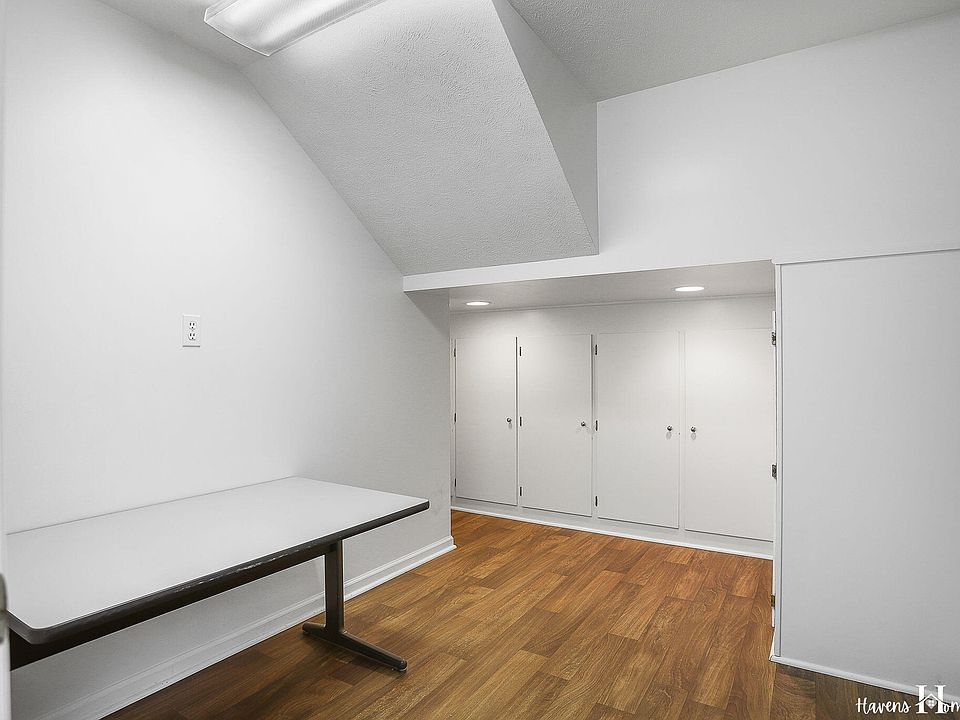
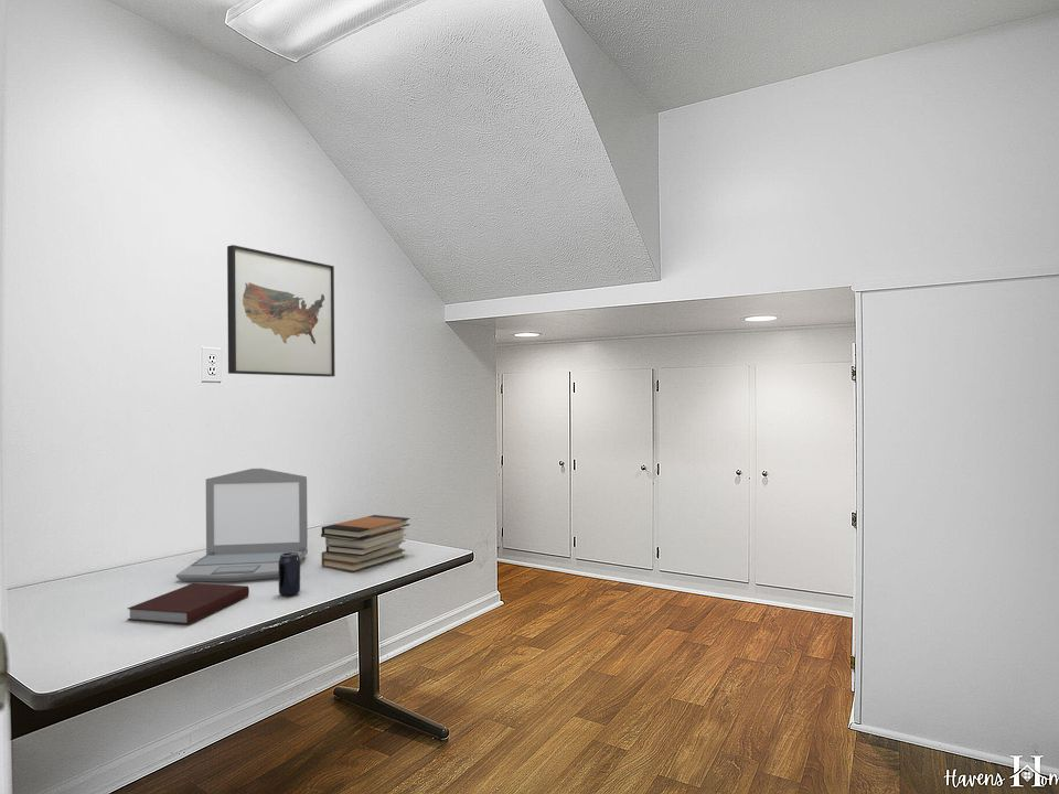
+ book stack [320,514,410,572]
+ wall art [226,244,336,378]
+ notebook [127,582,250,625]
+ beverage can [278,552,301,598]
+ laptop [175,468,309,582]
